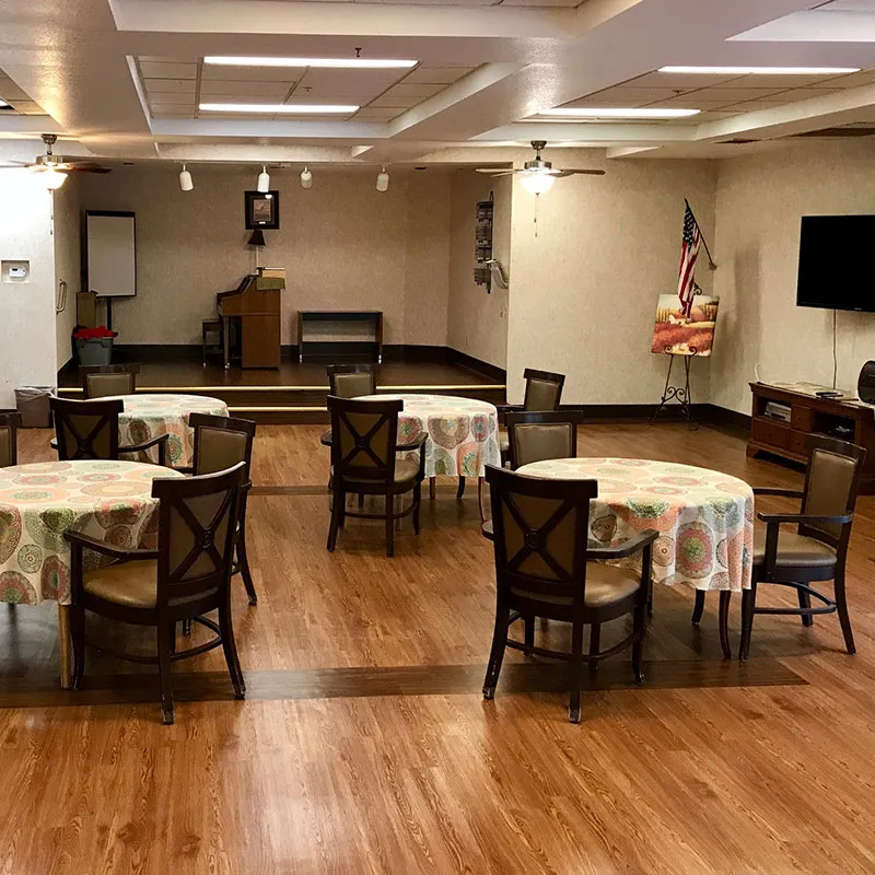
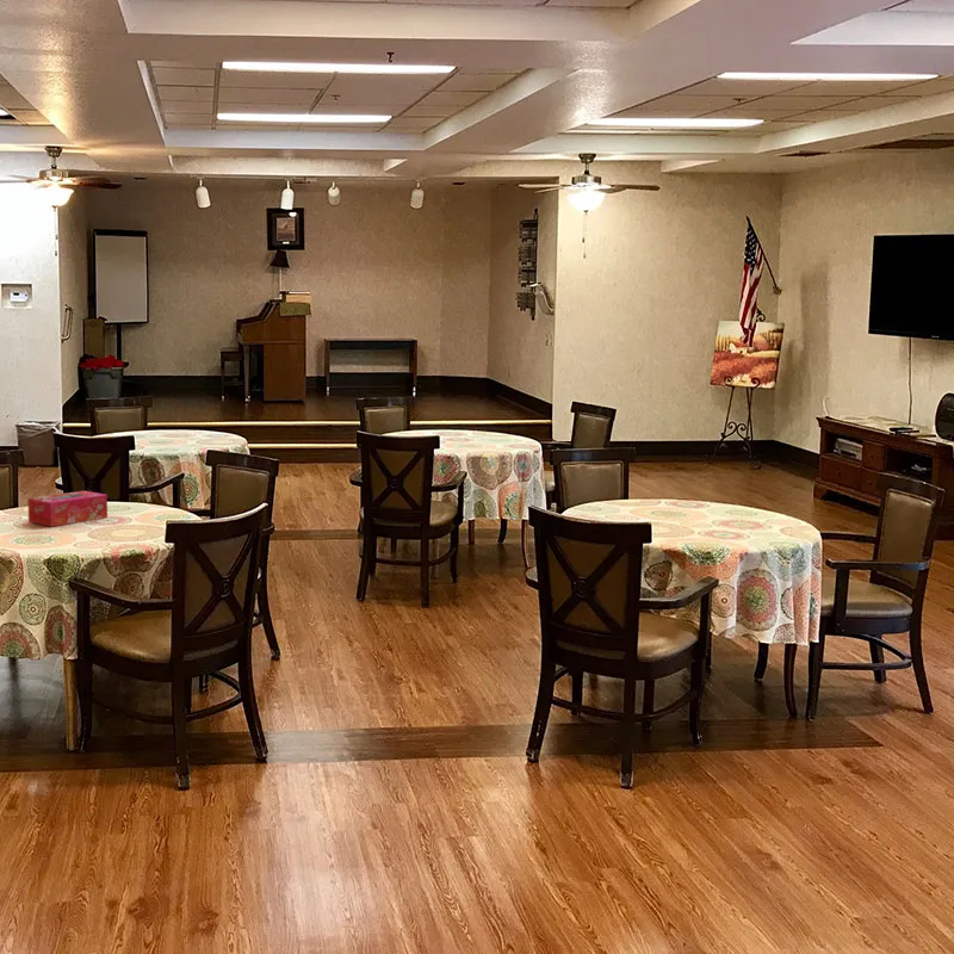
+ tissue box [26,490,109,528]
